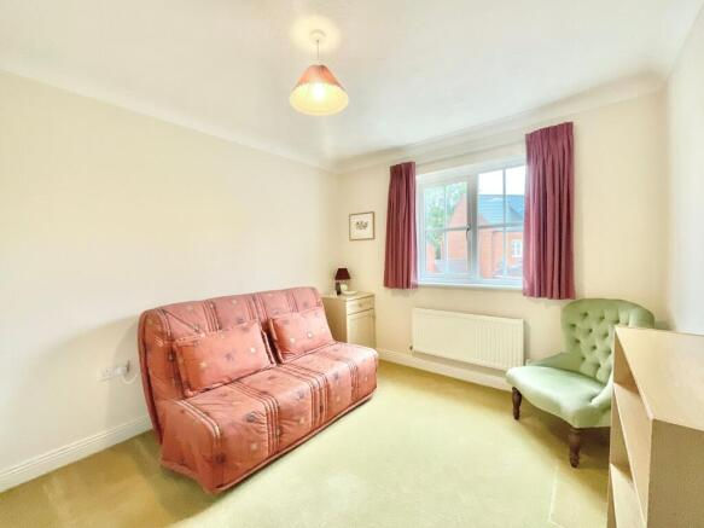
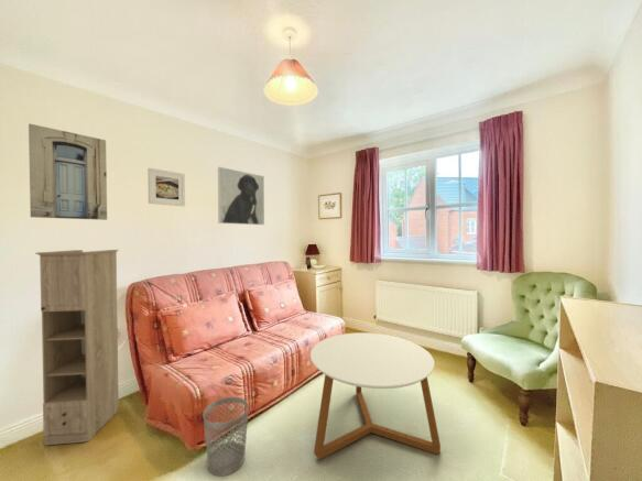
+ wall art [28,122,108,221]
+ wastebasket [202,396,250,478]
+ coffee table [309,331,442,460]
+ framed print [217,166,265,226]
+ storage cabinet [34,249,120,446]
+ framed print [146,167,186,207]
